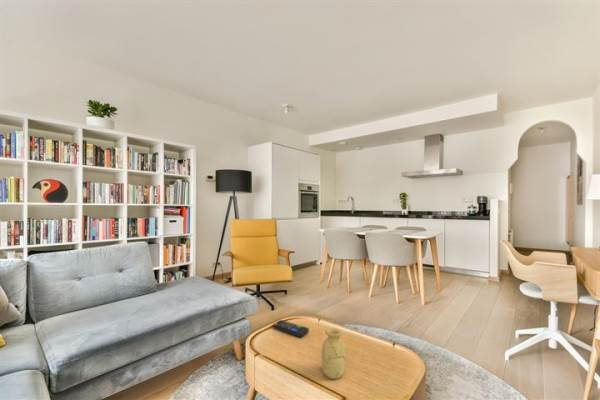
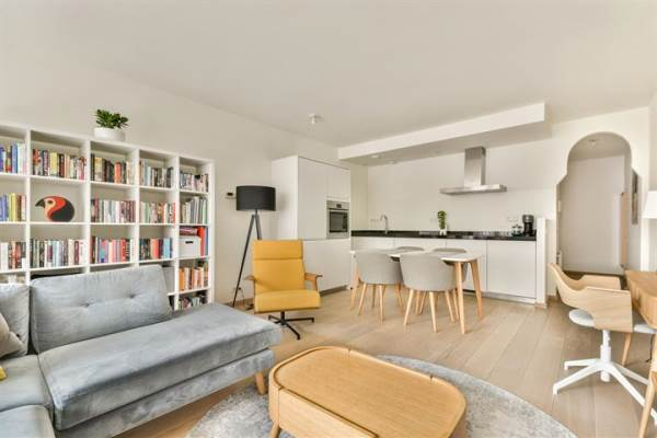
- remote control [272,319,310,339]
- vase [321,327,347,380]
